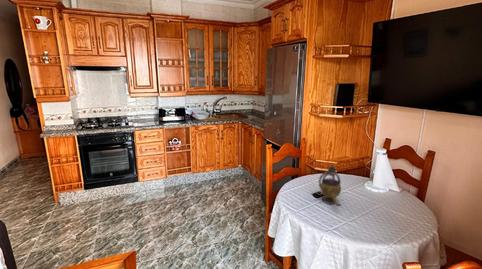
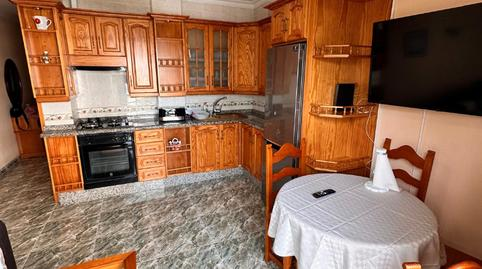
- teapot [318,164,342,207]
